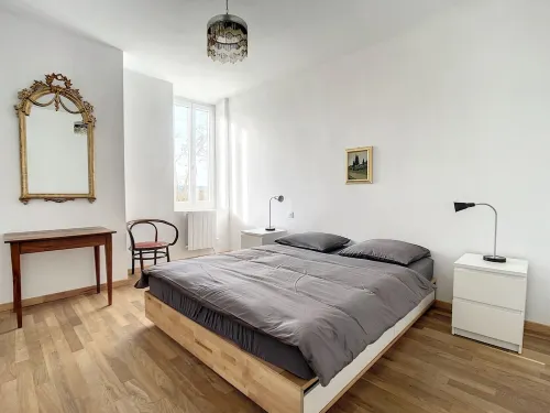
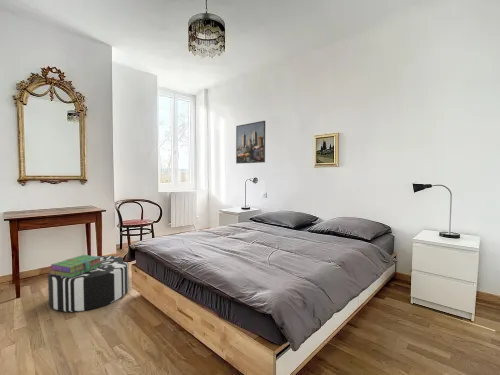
+ pouf [47,255,130,313]
+ stack of books [48,254,103,278]
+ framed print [235,120,266,165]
